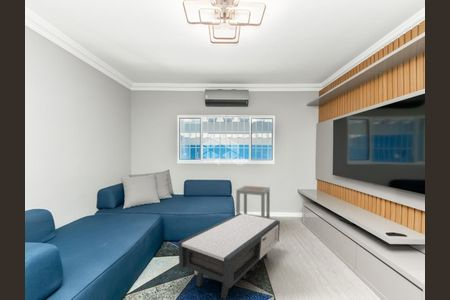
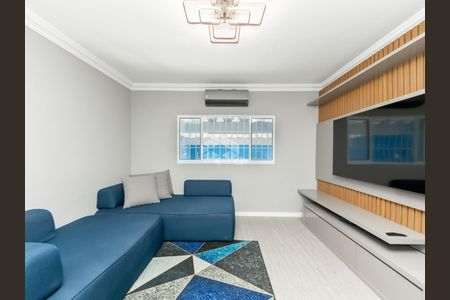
- side table [235,185,271,219]
- coffee table [177,212,281,300]
